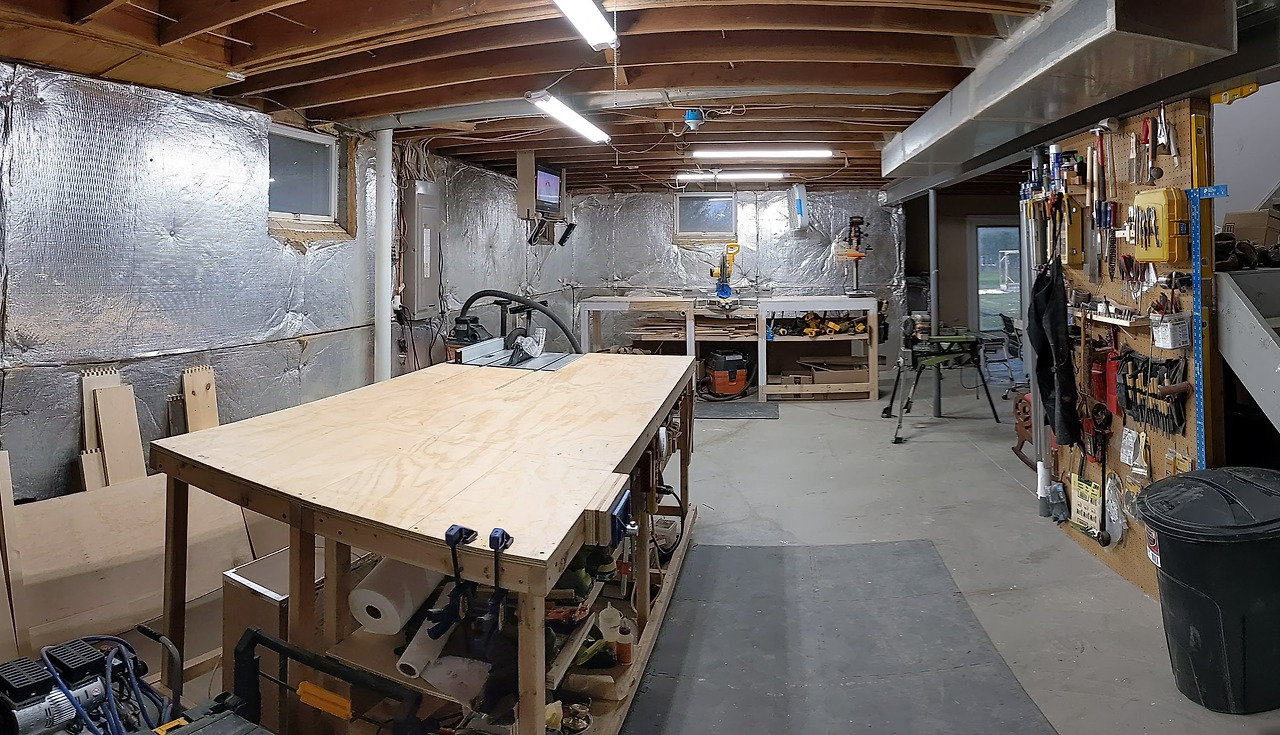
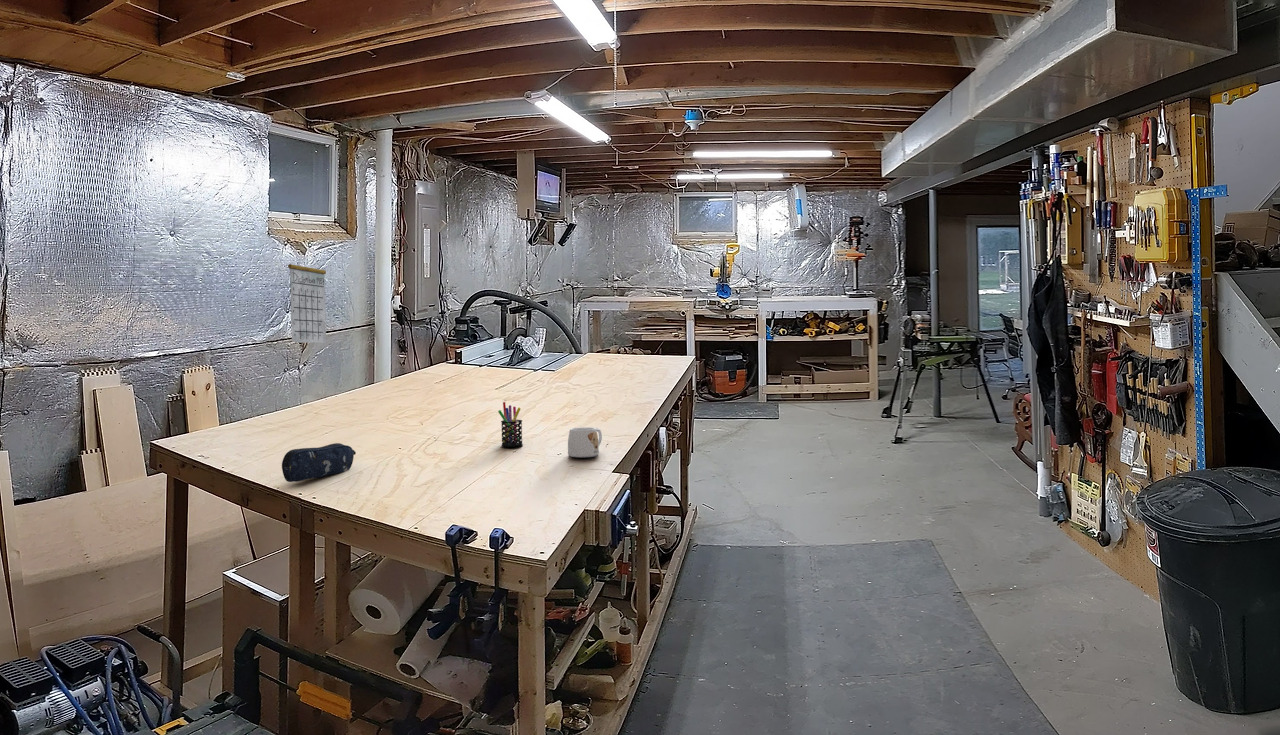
+ pen holder [497,401,524,448]
+ calendar [287,253,327,344]
+ pencil case [281,442,357,483]
+ mug [567,426,603,458]
